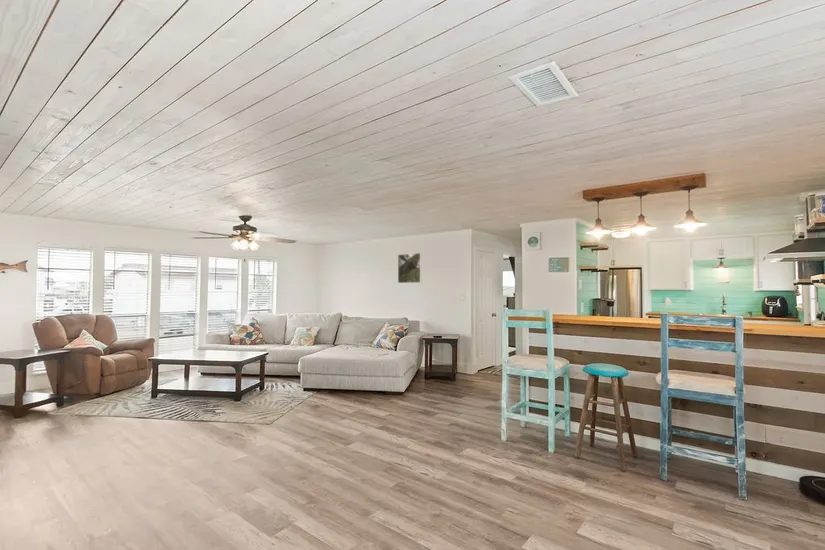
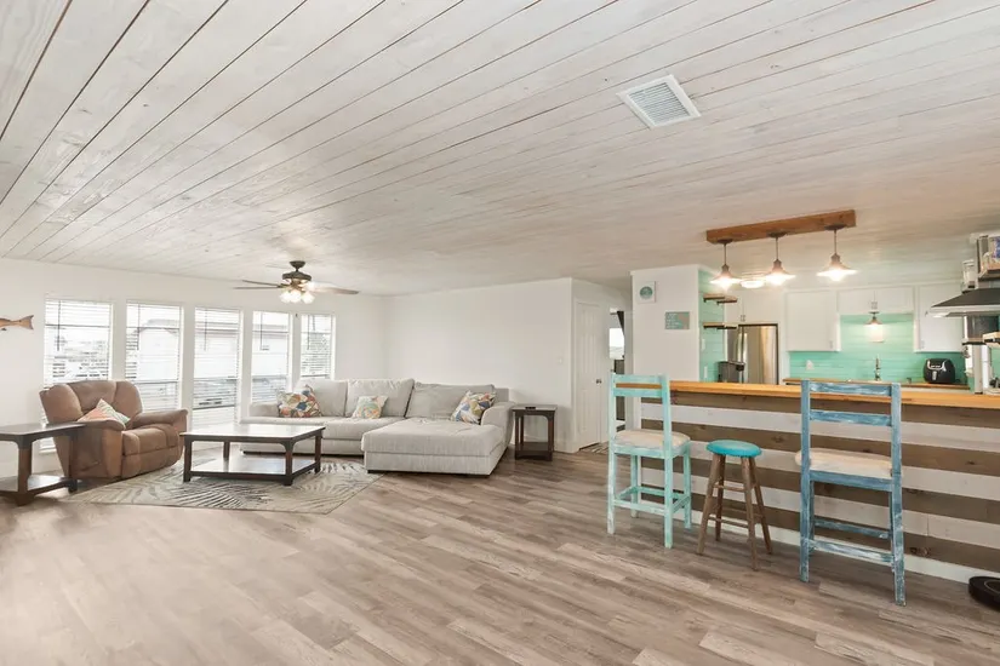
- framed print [397,252,422,284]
